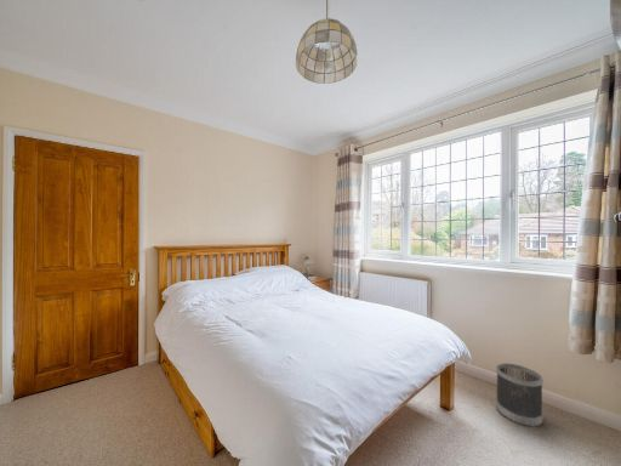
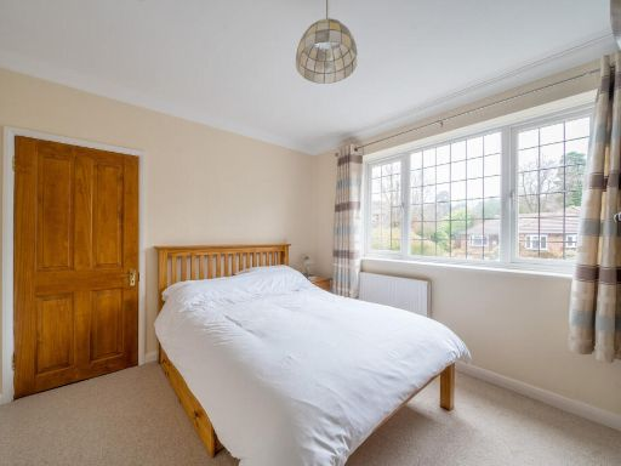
- wastebasket [495,362,545,428]
